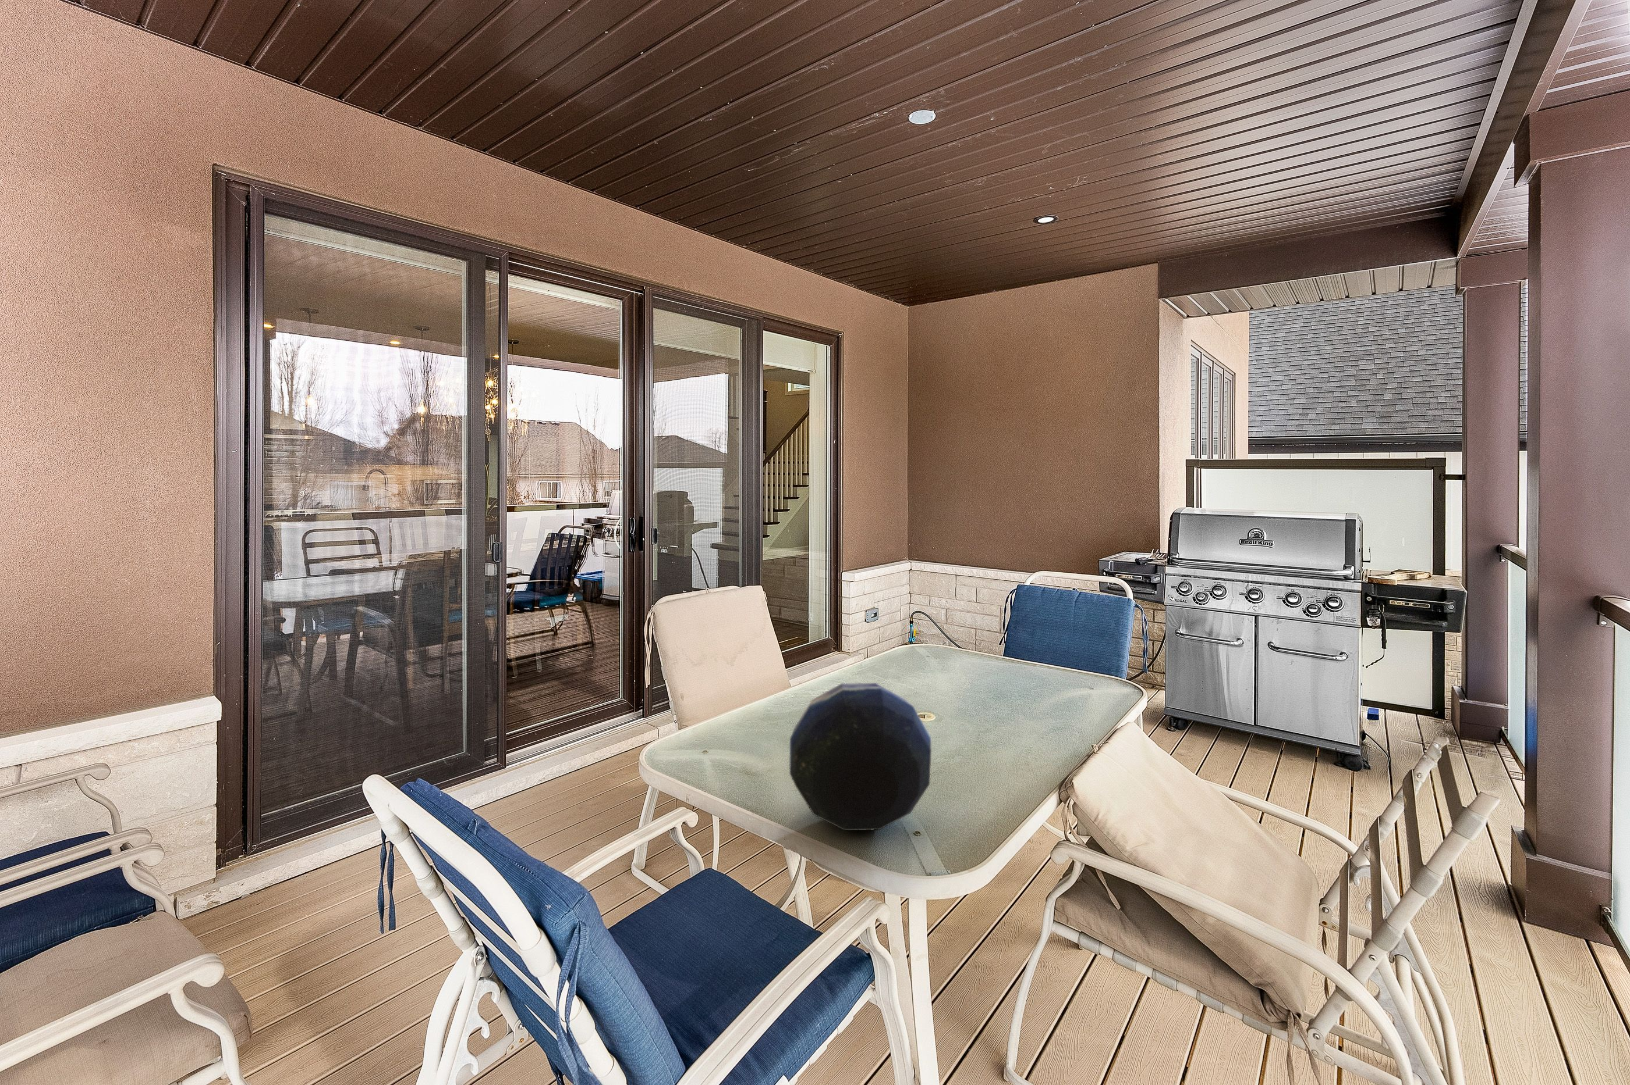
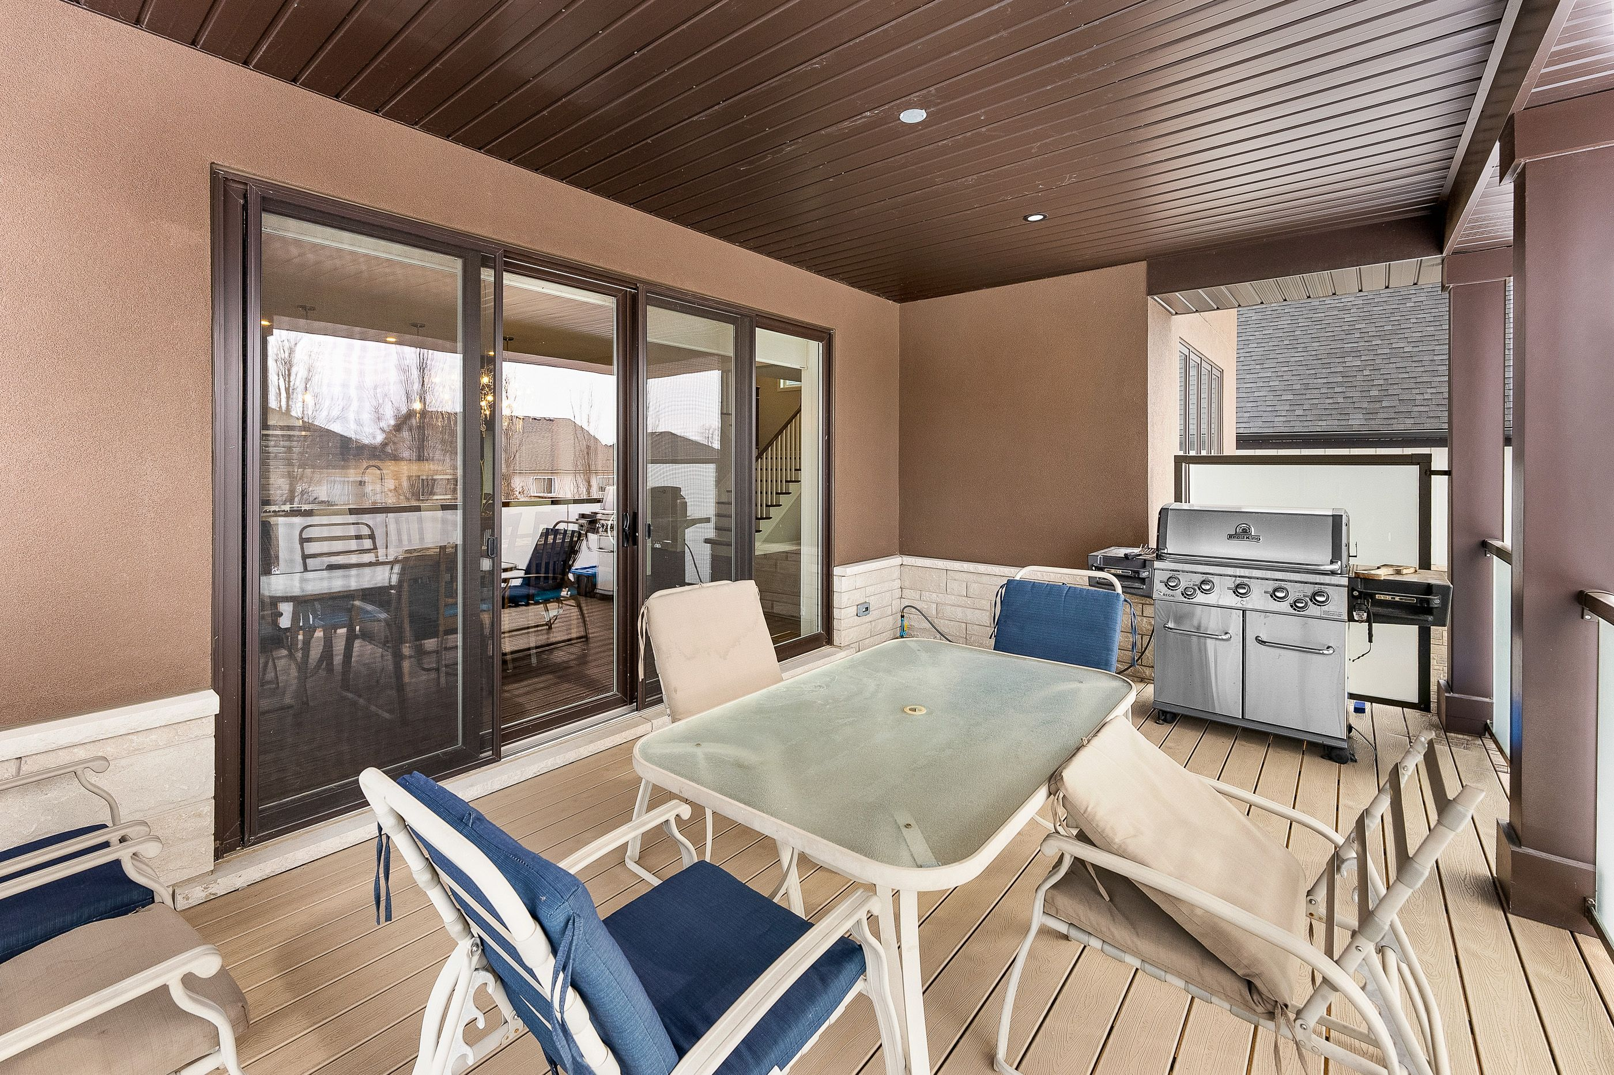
- decorative orb [789,683,932,831]
